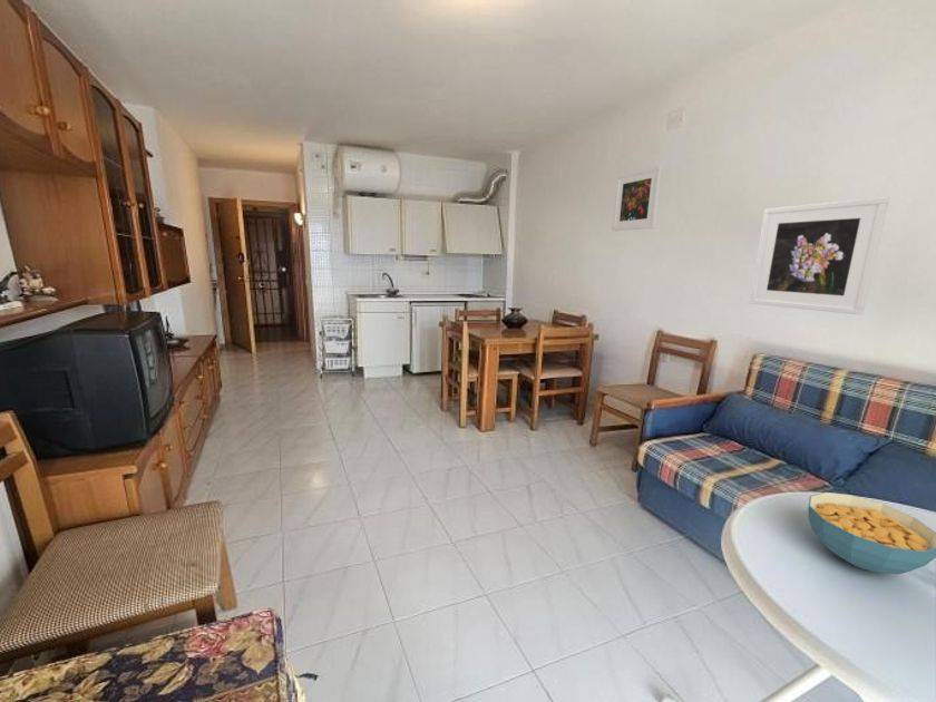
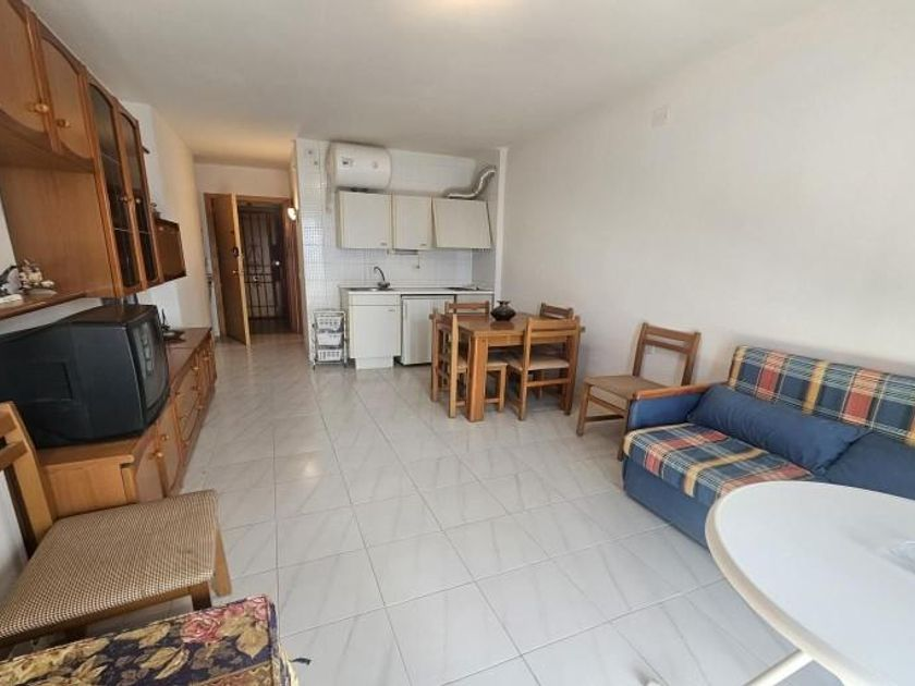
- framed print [611,165,663,232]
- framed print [748,196,890,316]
- cereal bowl [807,491,936,575]
